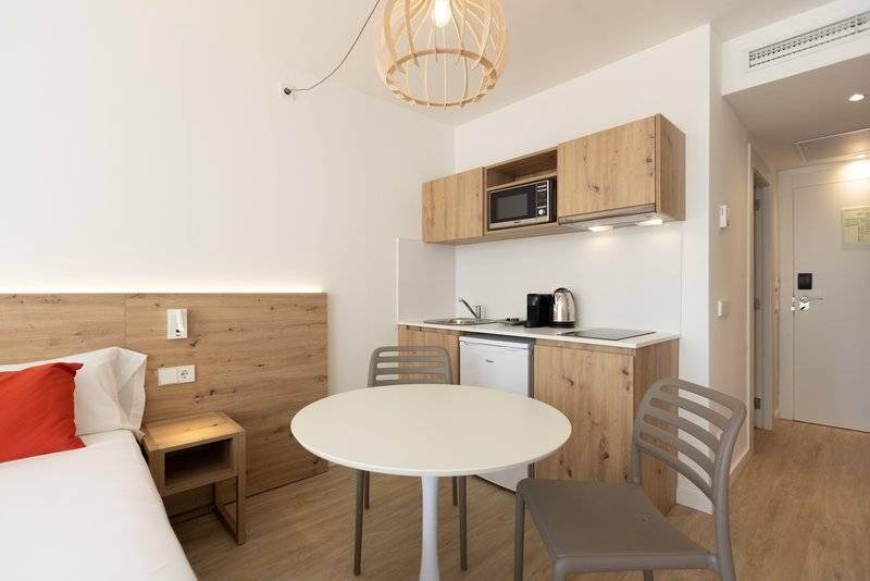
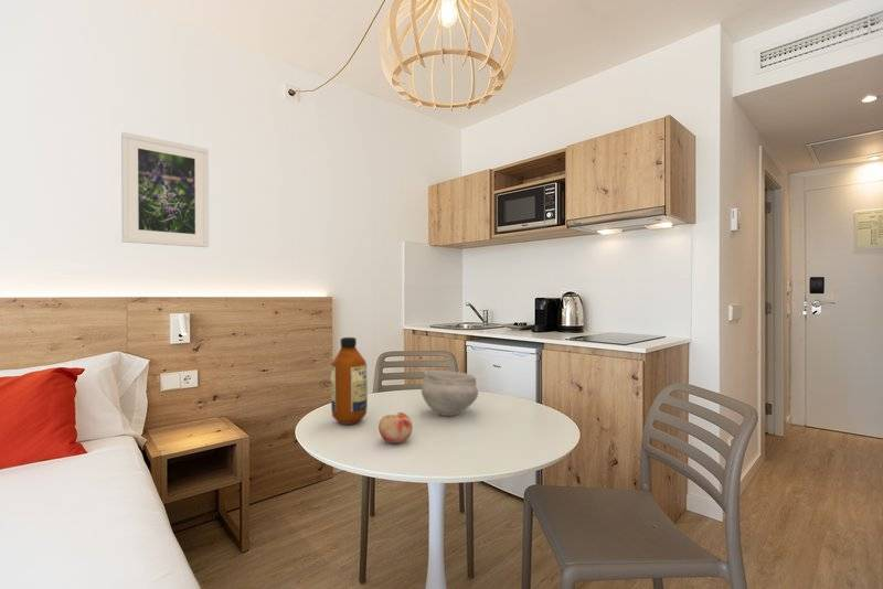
+ bottle [330,336,369,426]
+ fruit [377,411,414,445]
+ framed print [120,131,210,248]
+ bowl [421,370,479,417]
